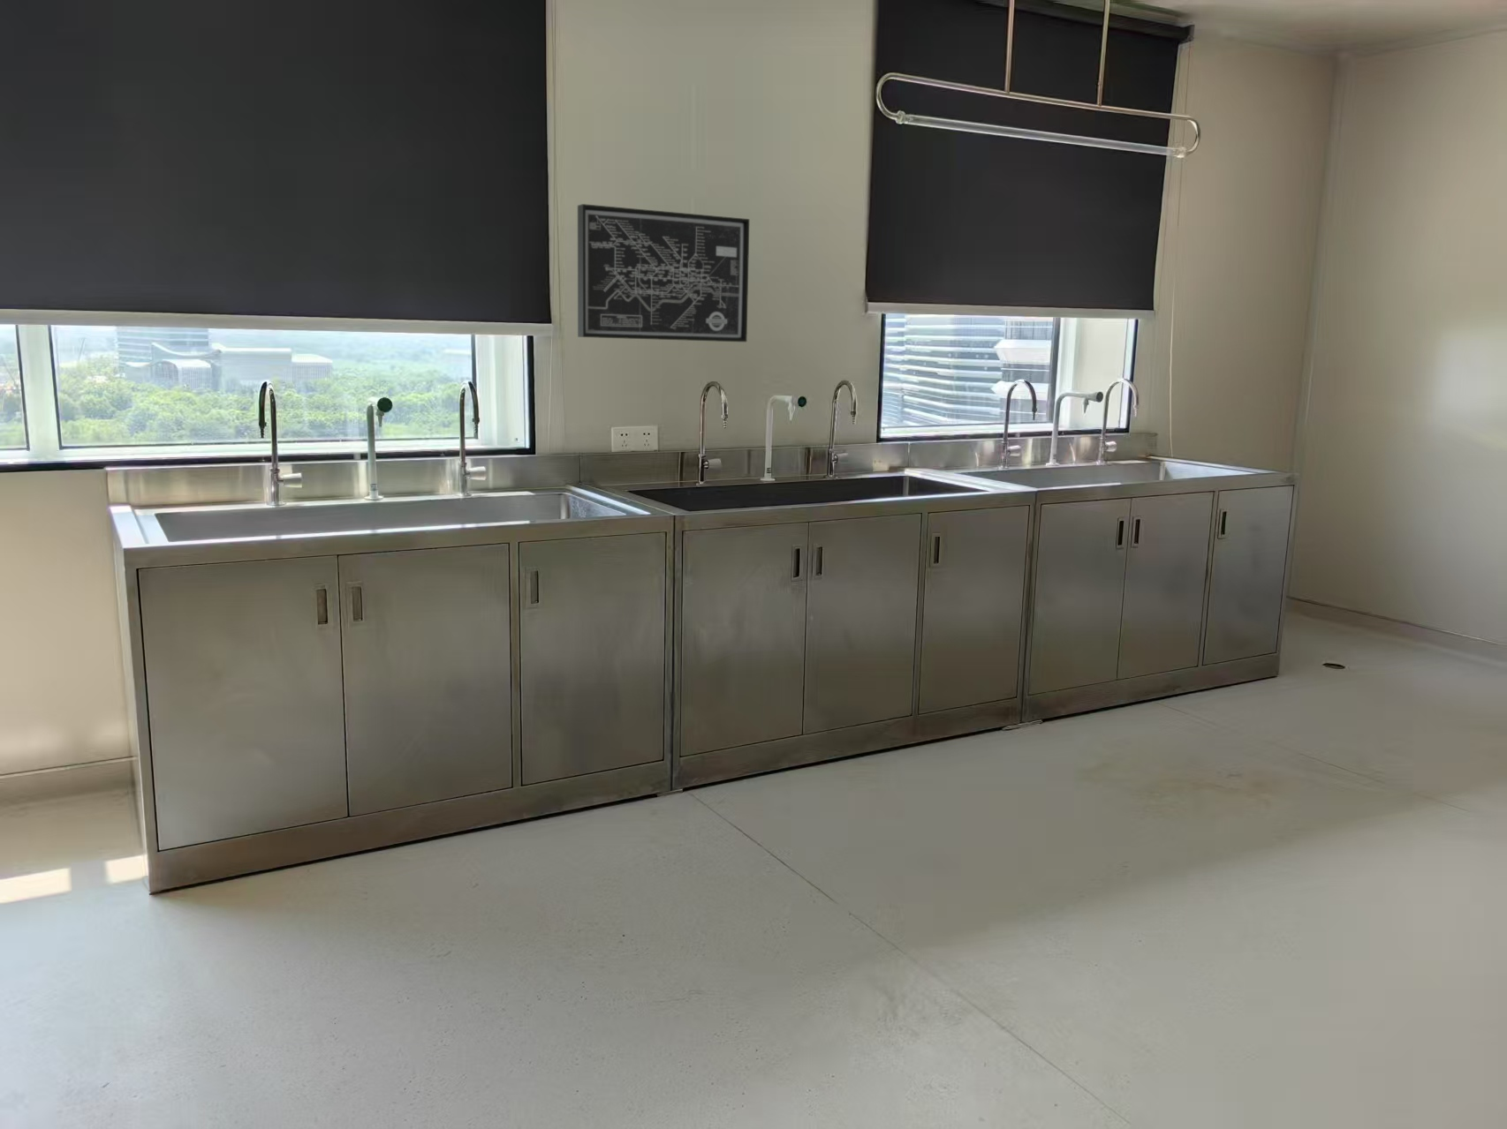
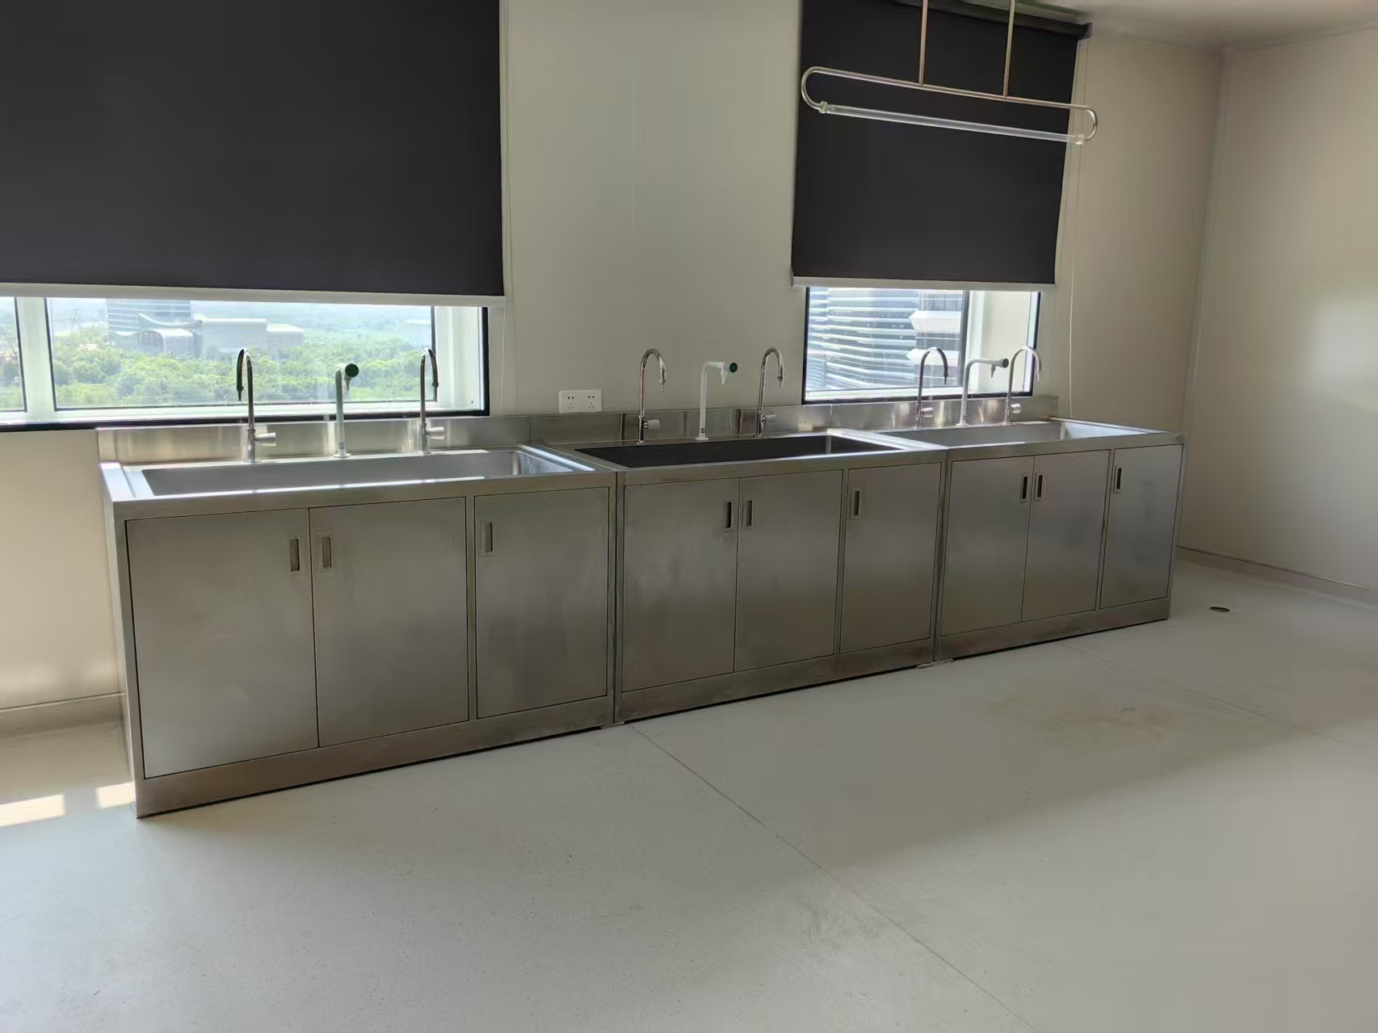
- wall art [577,203,750,343]
